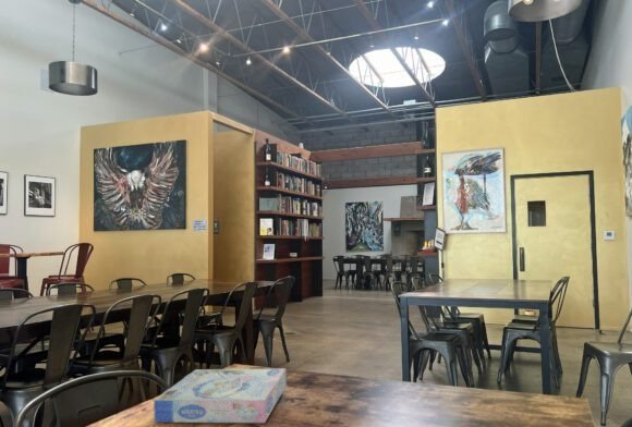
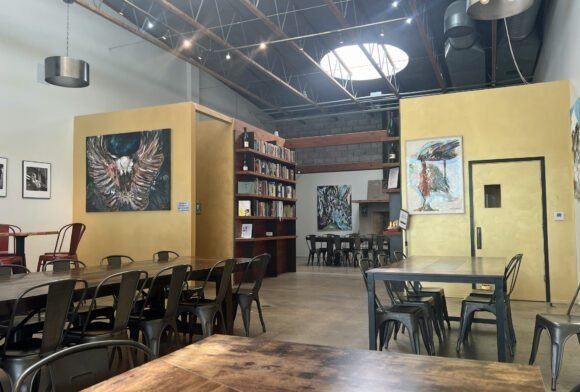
- board games [153,367,288,424]
